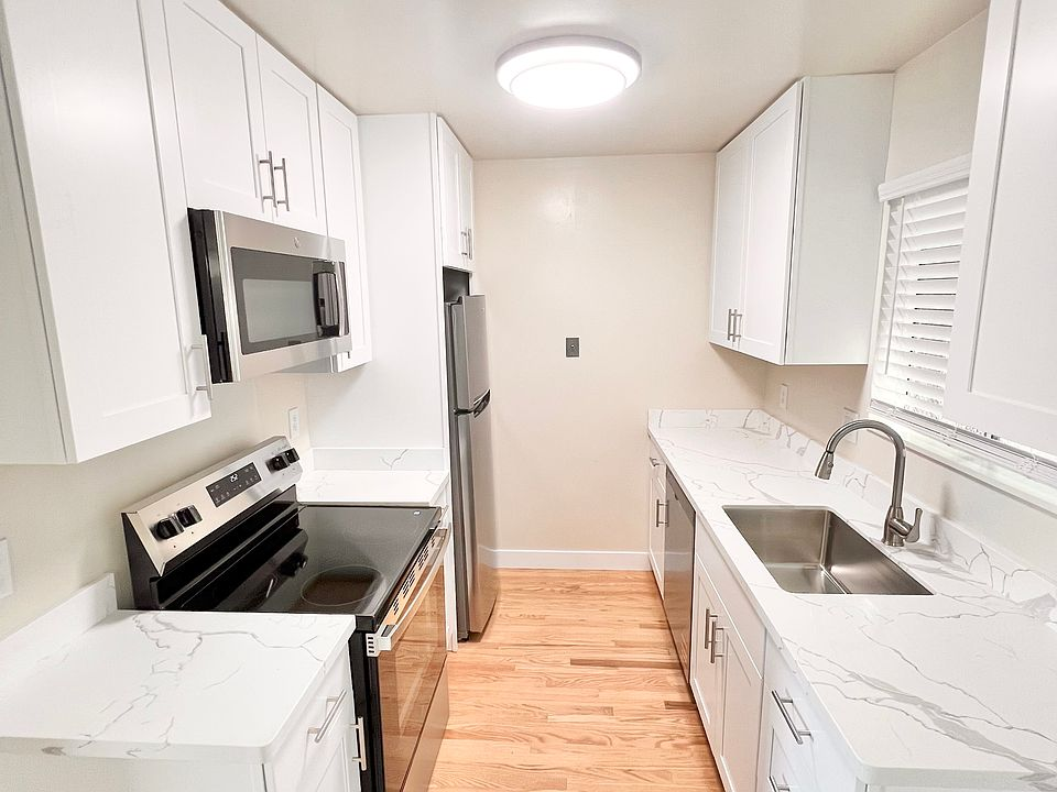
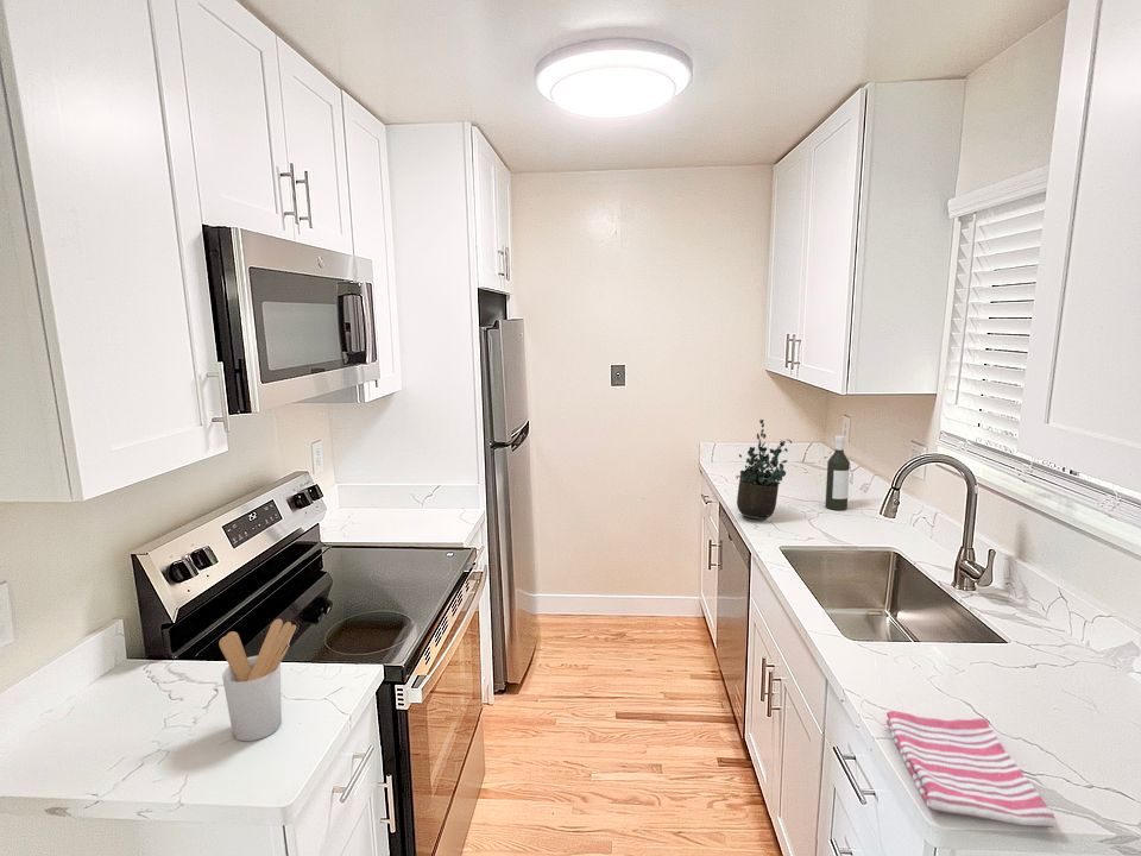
+ potted plant [736,418,793,522]
+ utensil holder [218,618,297,742]
+ bottle [824,434,851,511]
+ dish towel [885,710,1058,829]
